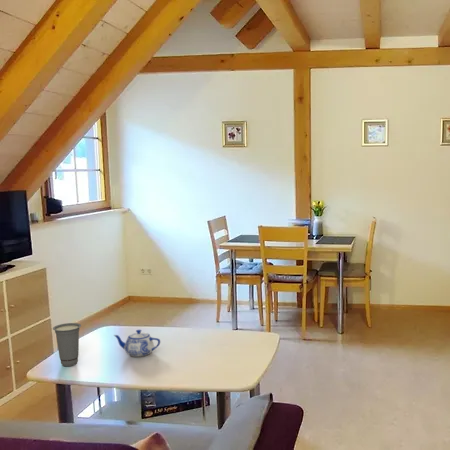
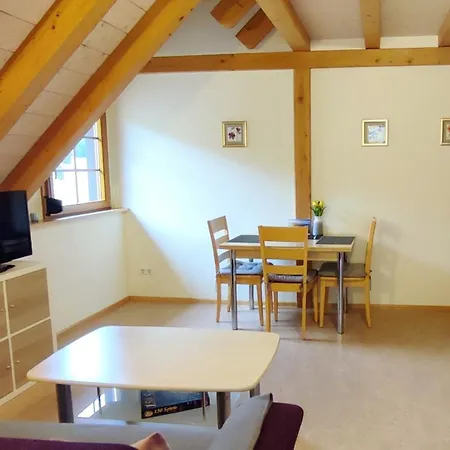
- cup [52,322,82,367]
- teapot [113,329,161,358]
